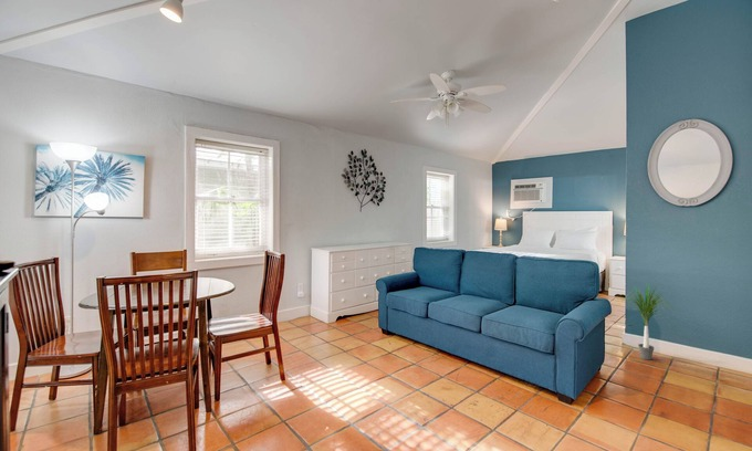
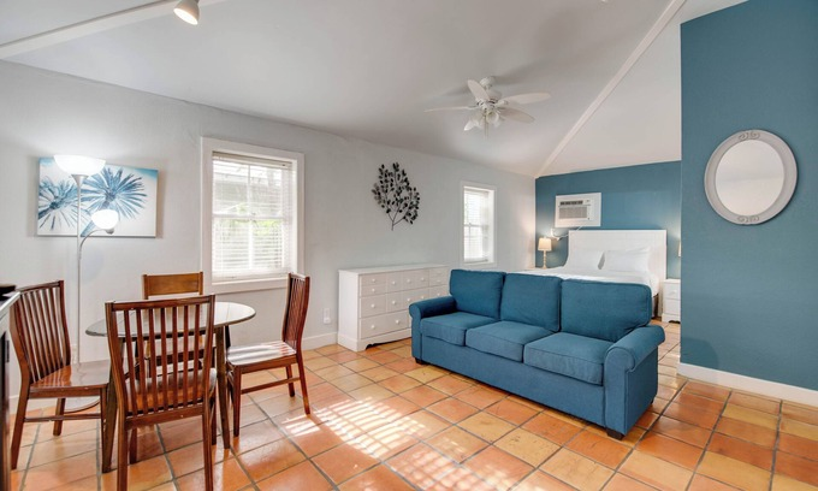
- potted plant [616,280,680,360]
